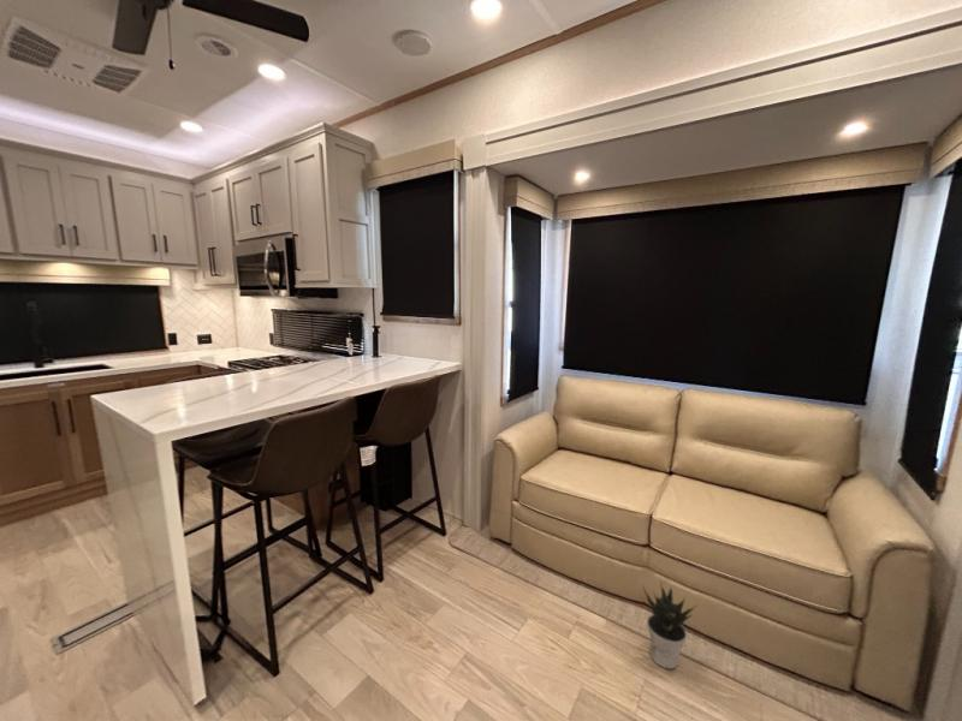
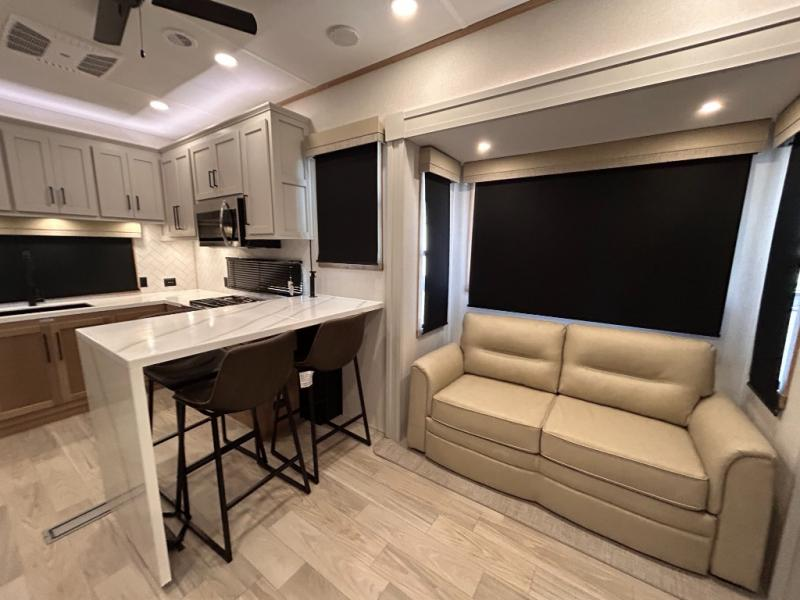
- potted plant [642,583,699,669]
